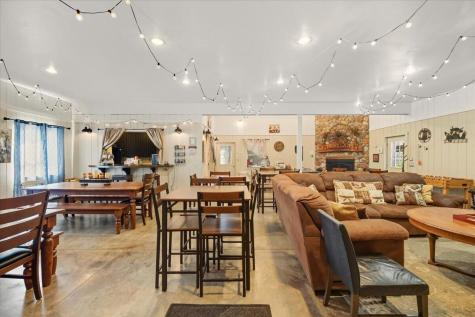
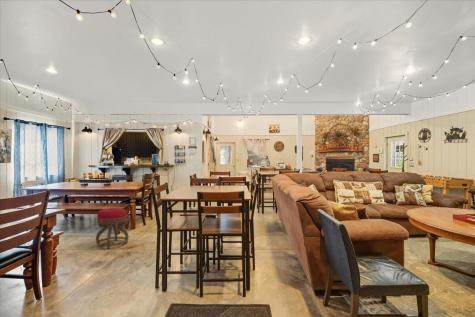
+ stool [95,207,130,250]
